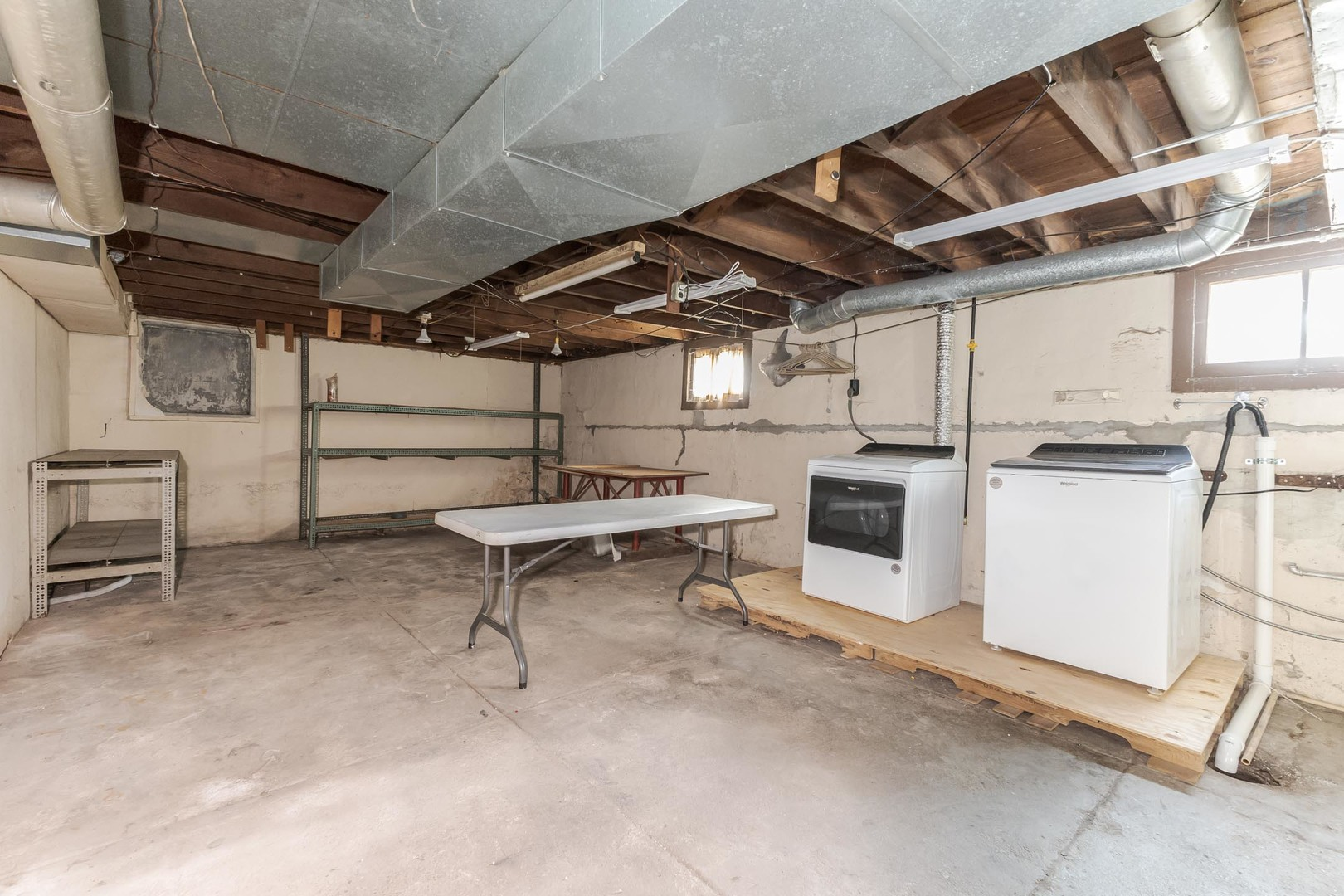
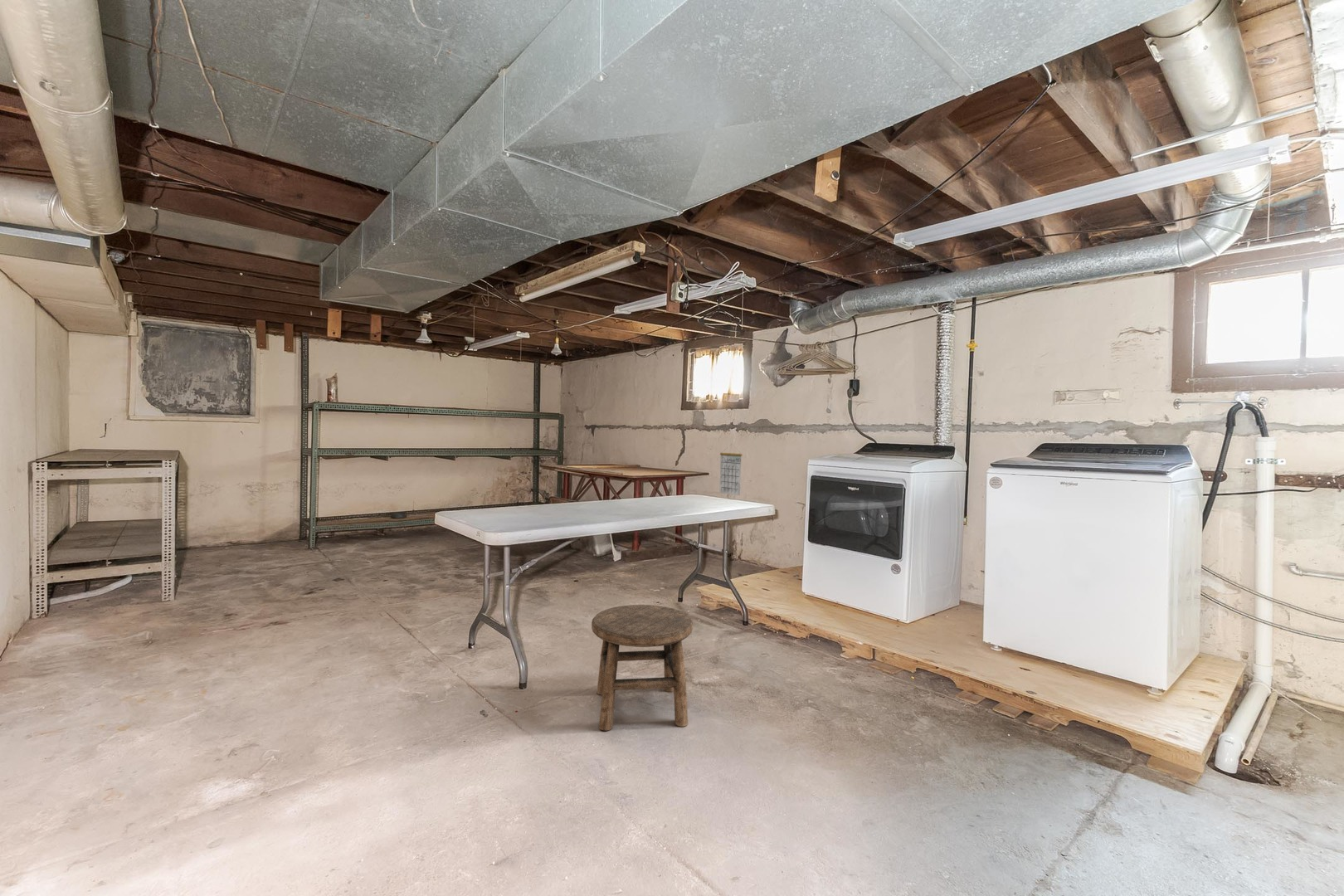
+ calendar [718,443,743,496]
+ stool [591,604,694,732]
